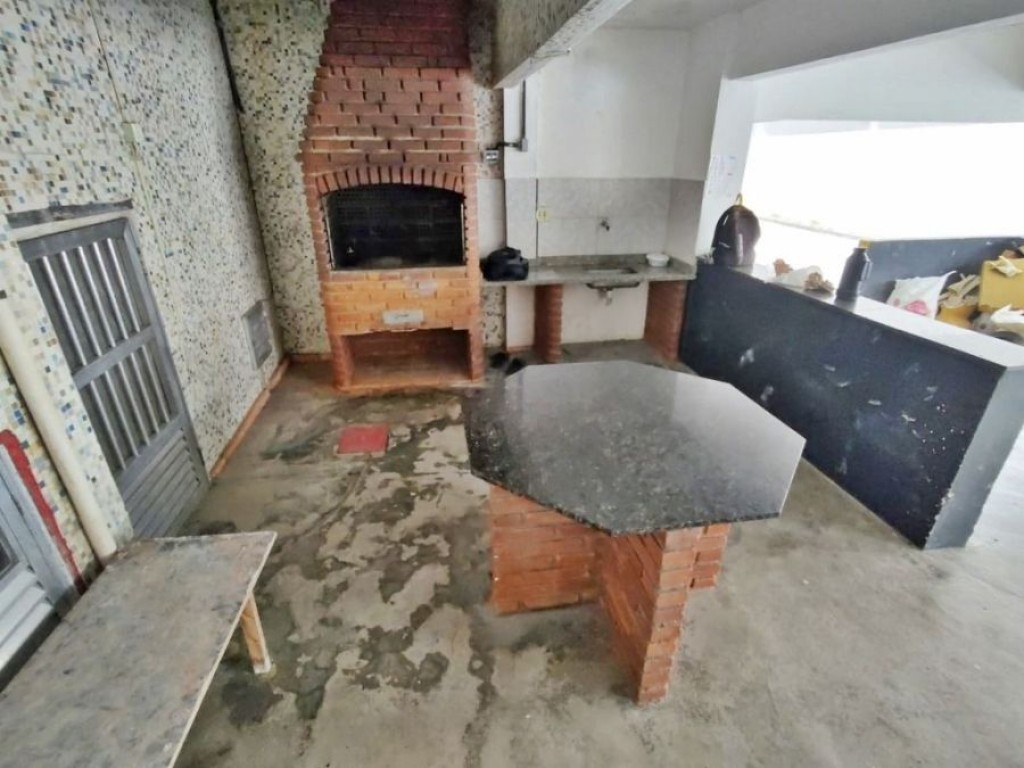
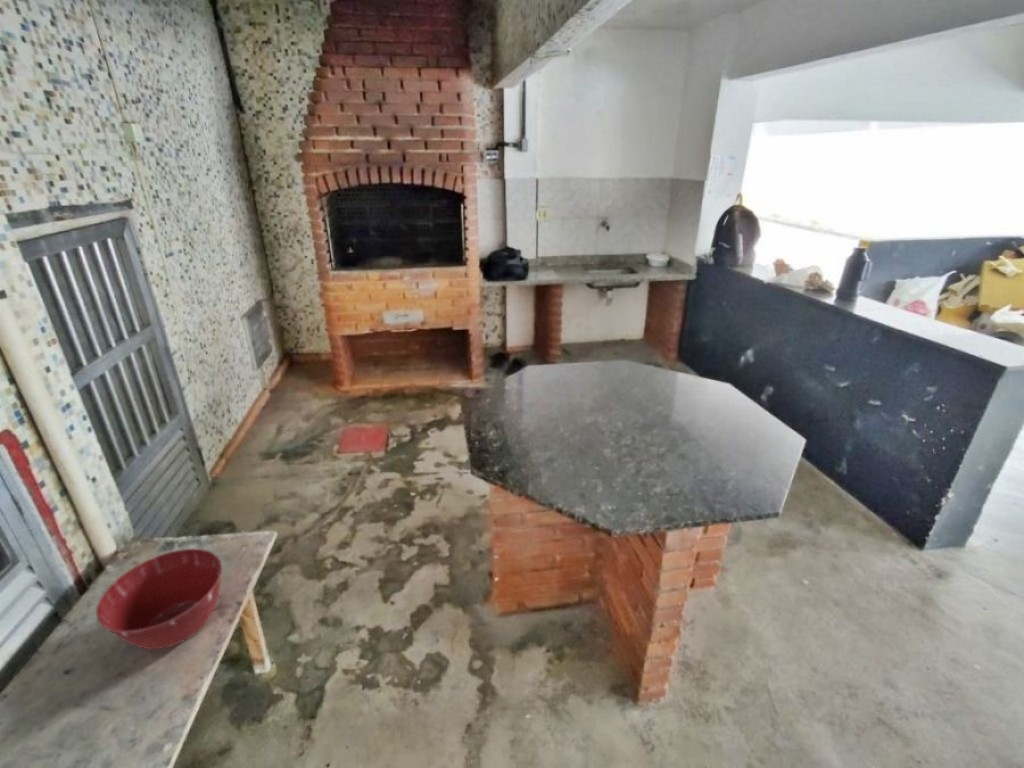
+ mixing bowl [95,548,223,650]
